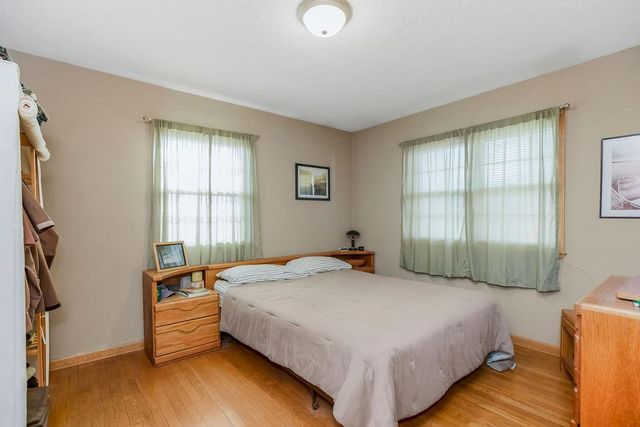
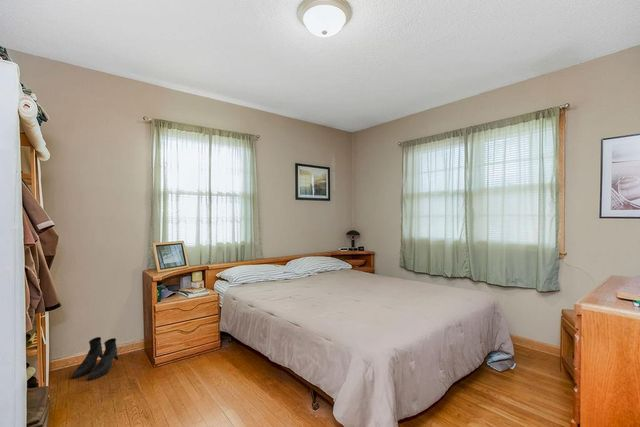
+ boots [71,336,120,381]
